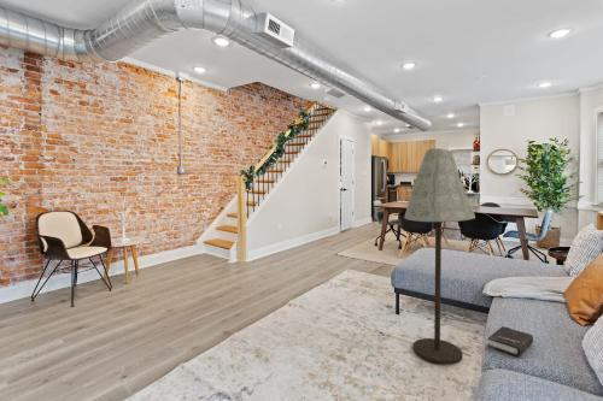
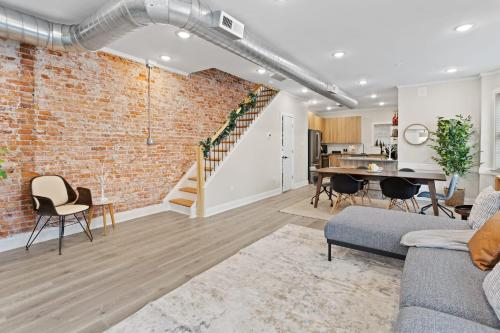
- hardback book [487,325,534,358]
- floor lamp [403,147,476,366]
